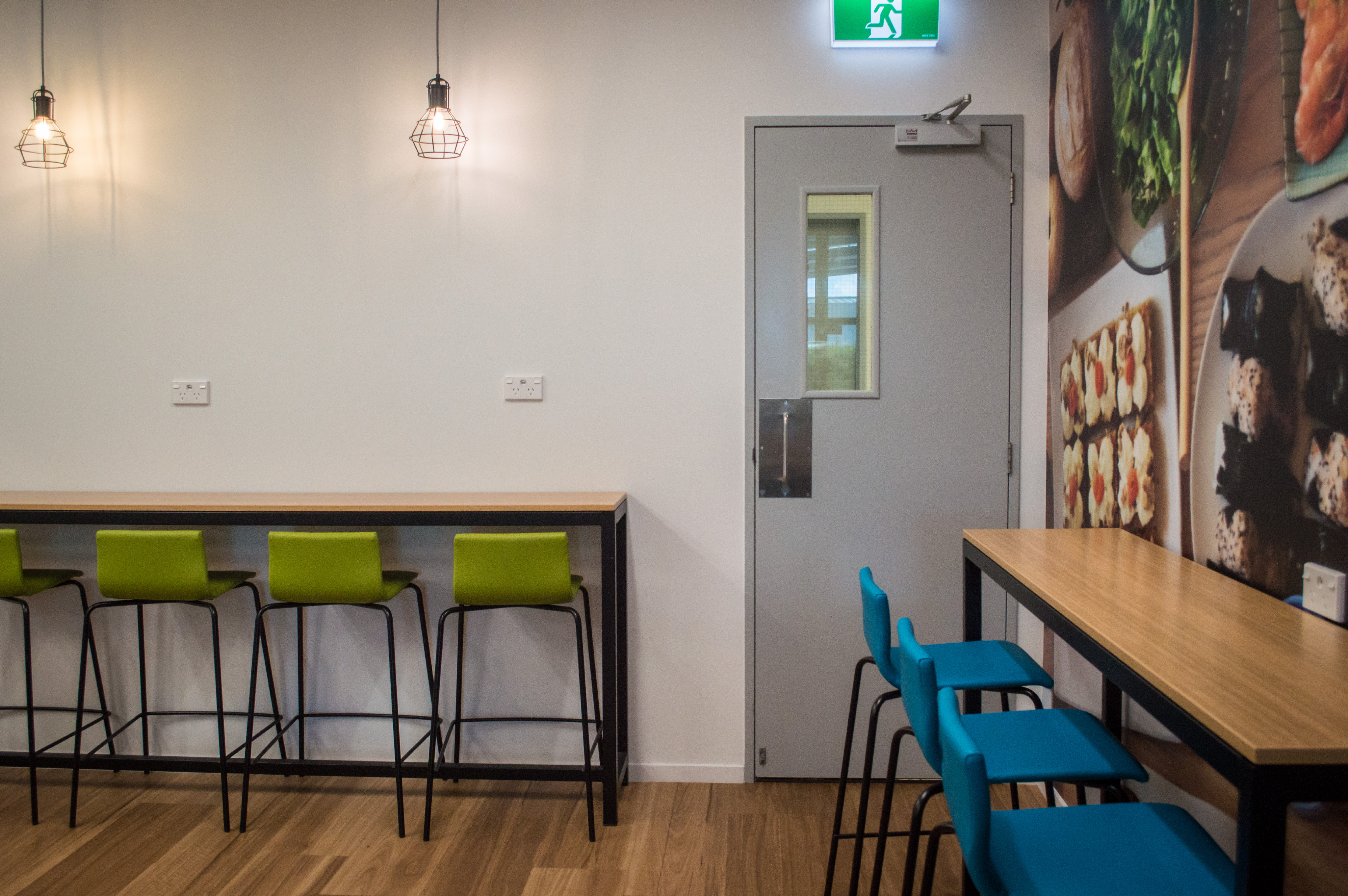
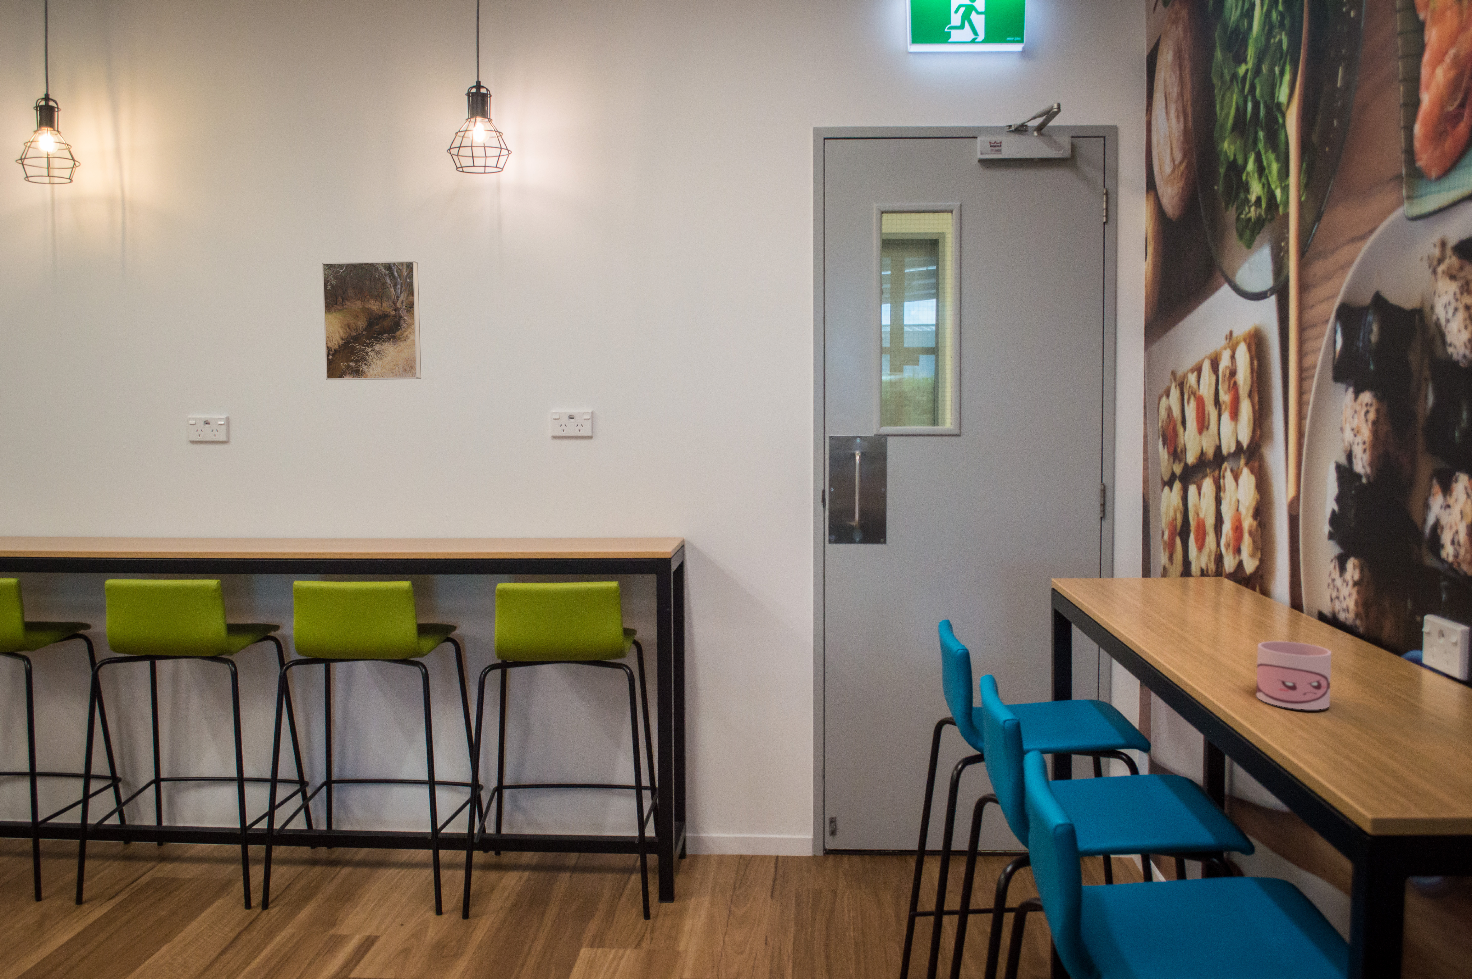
+ mug [1256,641,1332,710]
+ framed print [322,261,422,380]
